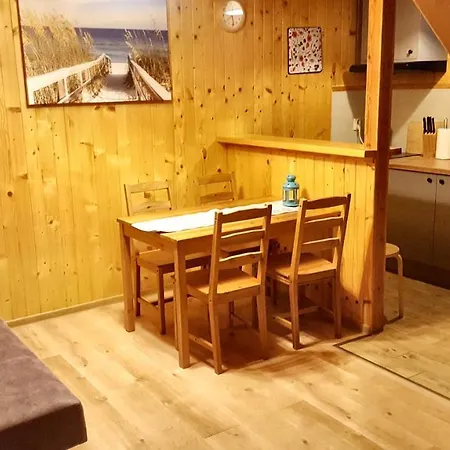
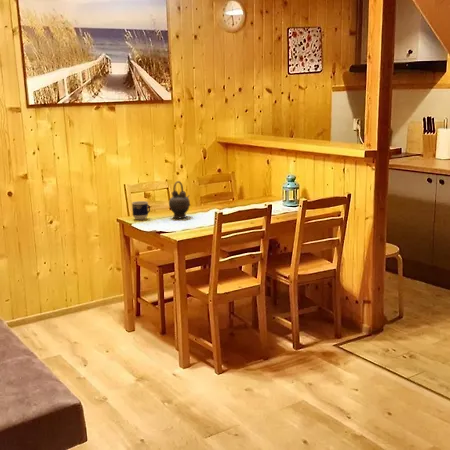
+ cup [131,200,151,221]
+ teapot [168,180,192,219]
